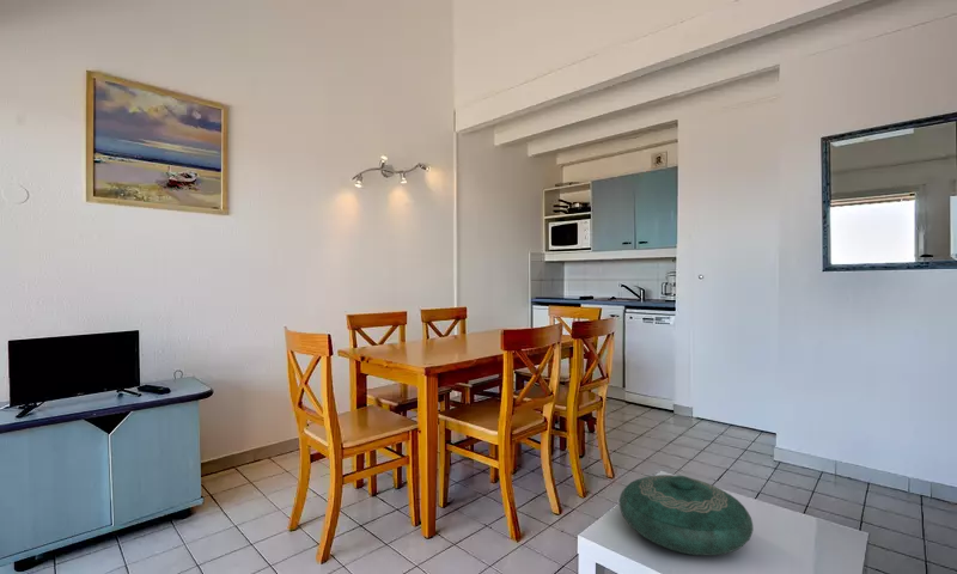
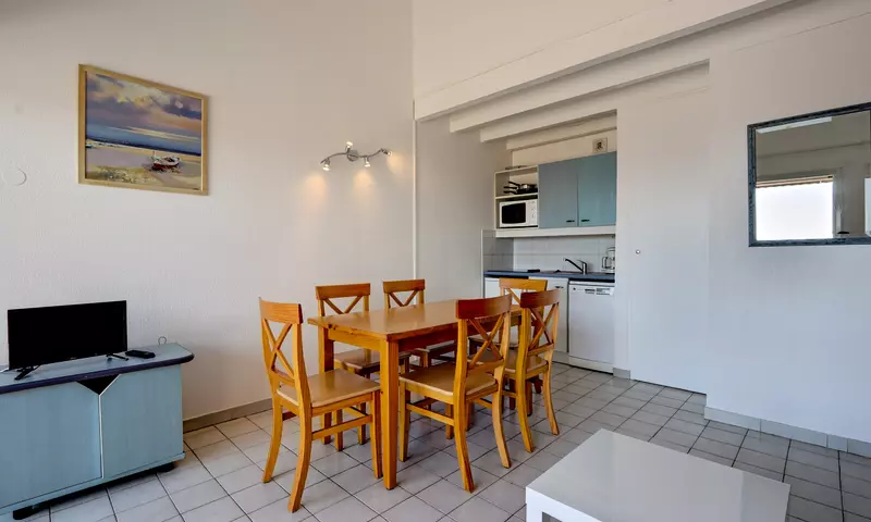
- decorative bowl [618,474,755,556]
